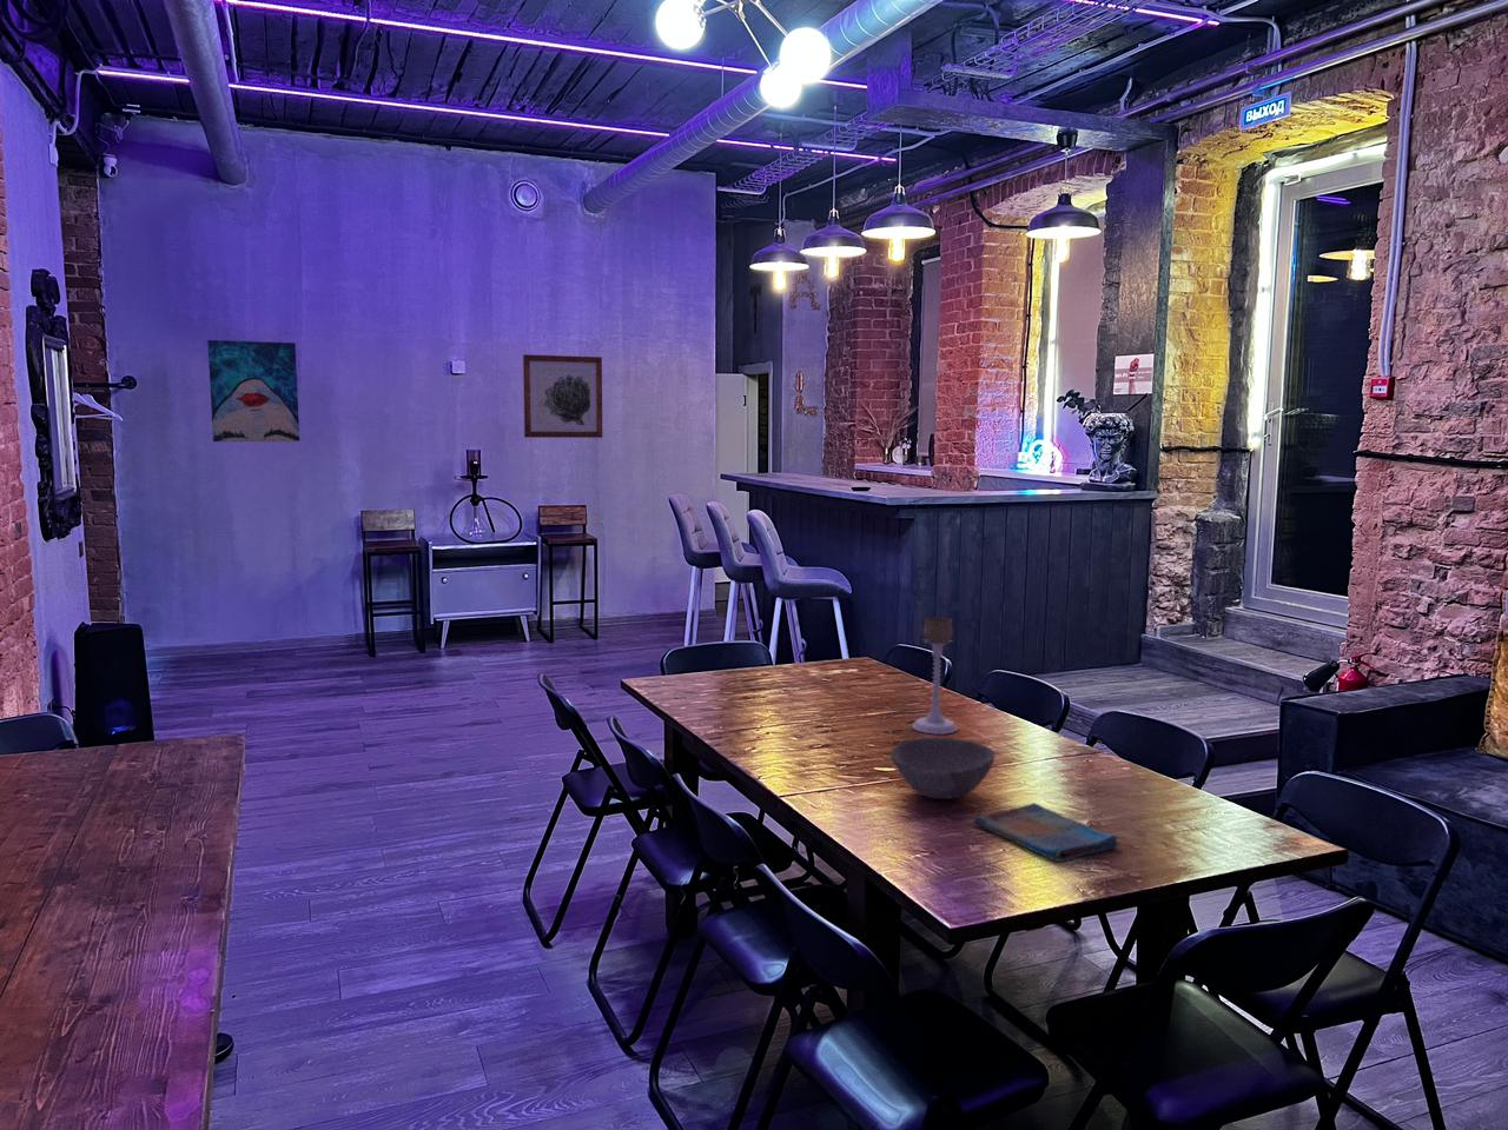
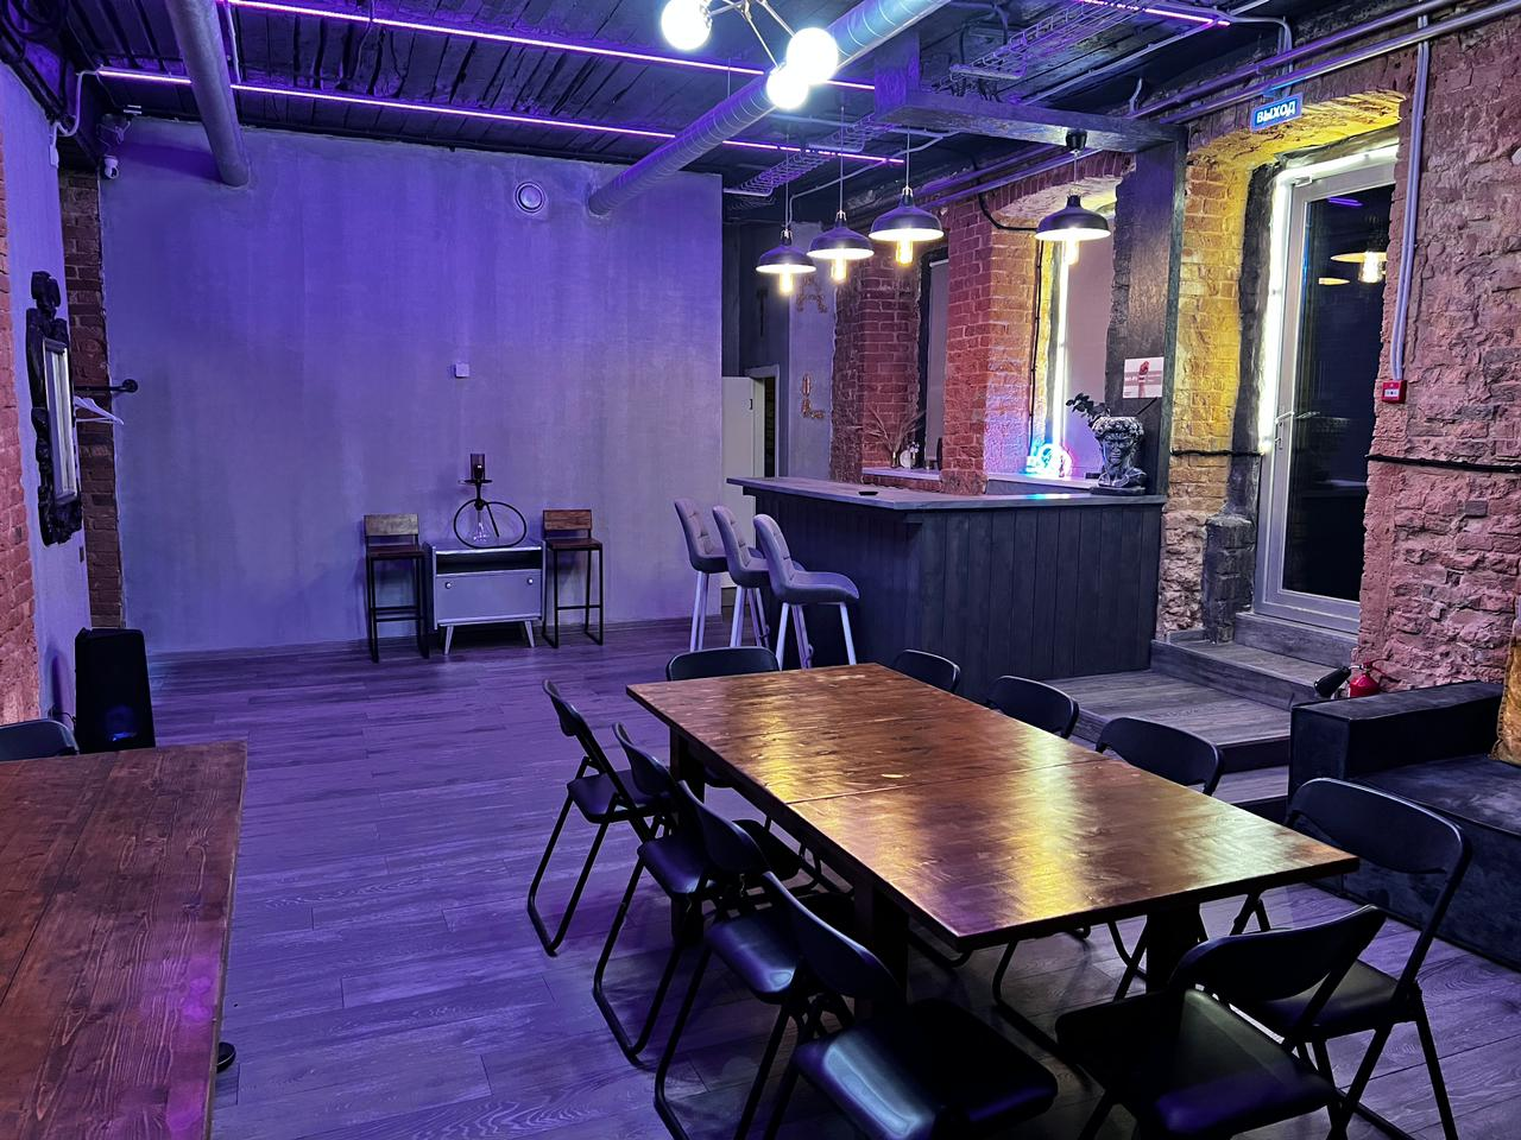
- candle holder [911,616,959,736]
- wall art [207,339,300,443]
- dish towel [974,801,1121,863]
- wall art [522,353,603,439]
- bowl [888,737,995,800]
